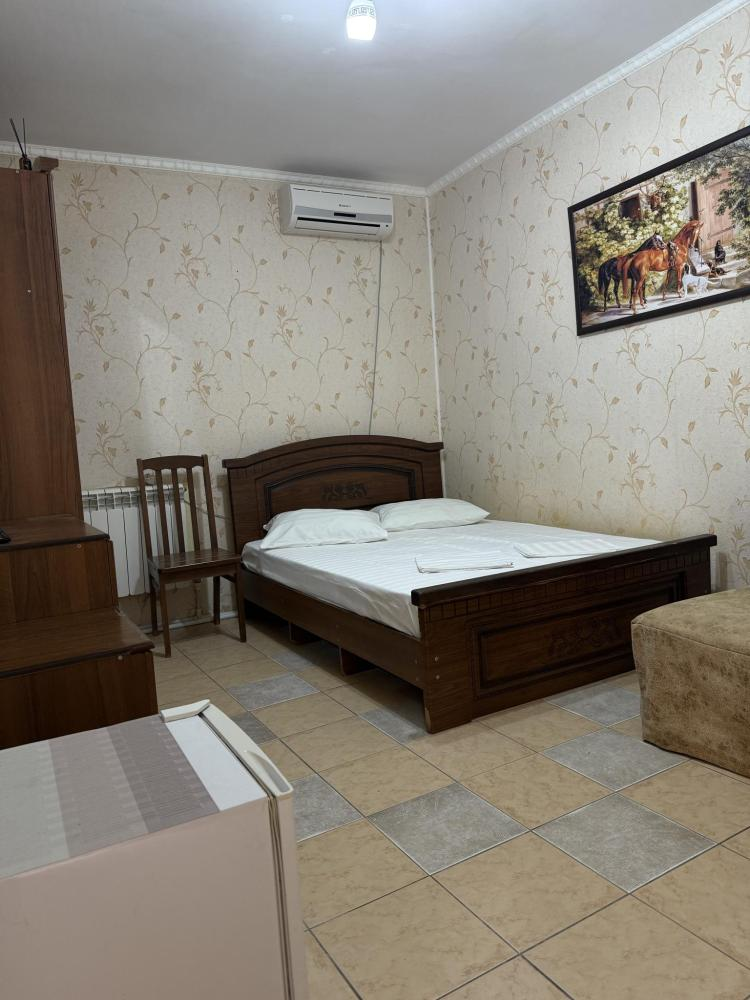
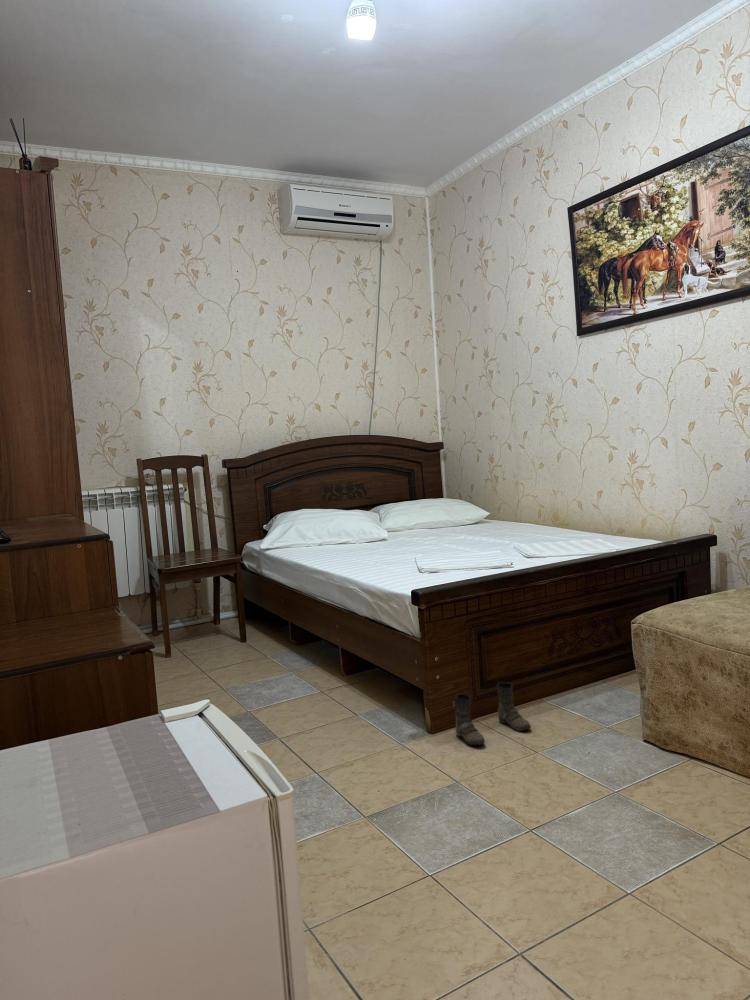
+ boots [452,681,532,746]
